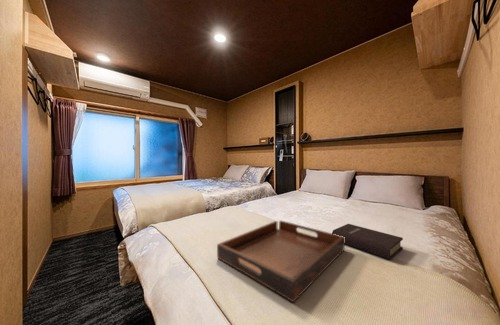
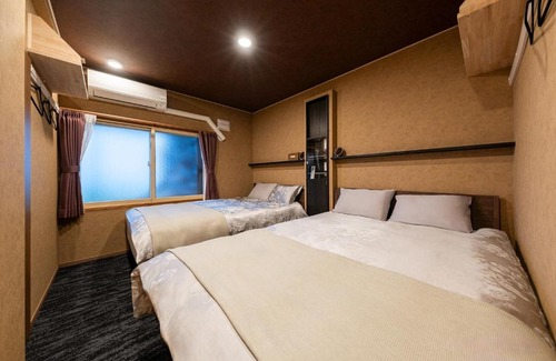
- book [331,223,404,261]
- serving tray [216,219,346,303]
